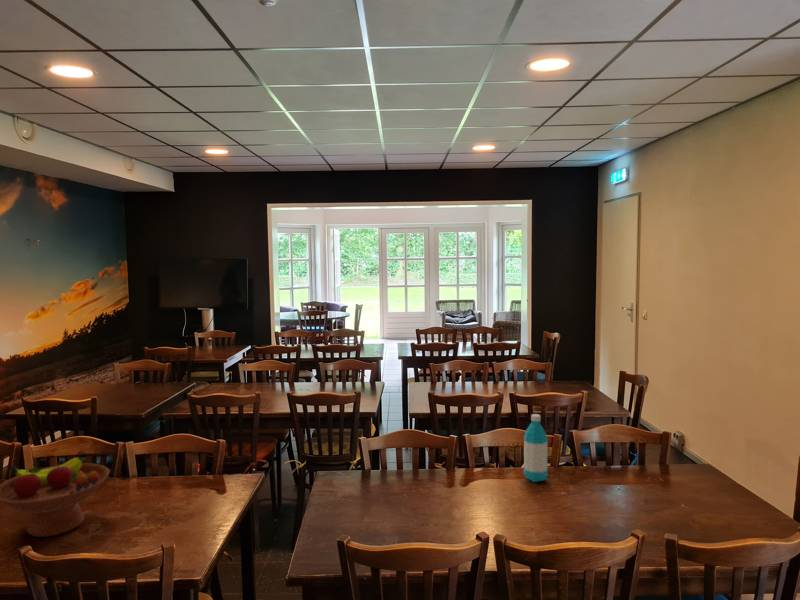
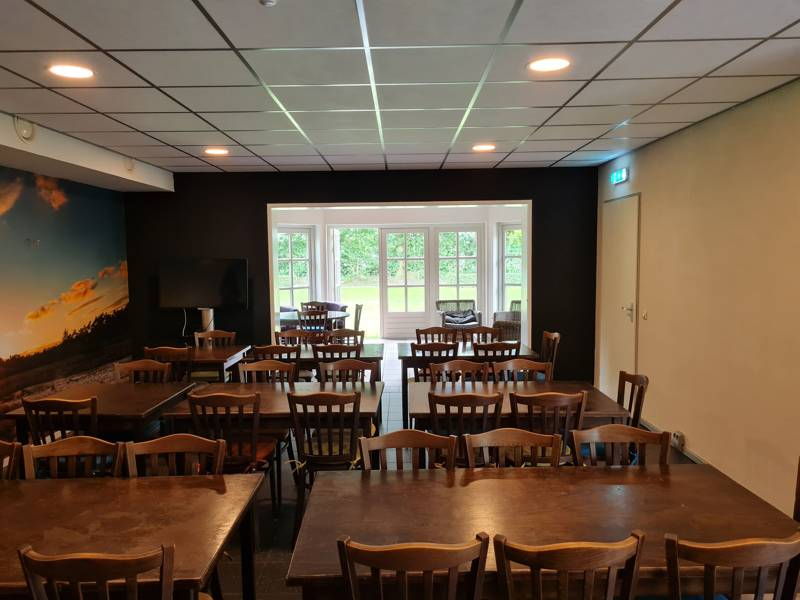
- fruit bowl [0,456,110,538]
- water bottle [523,413,549,483]
